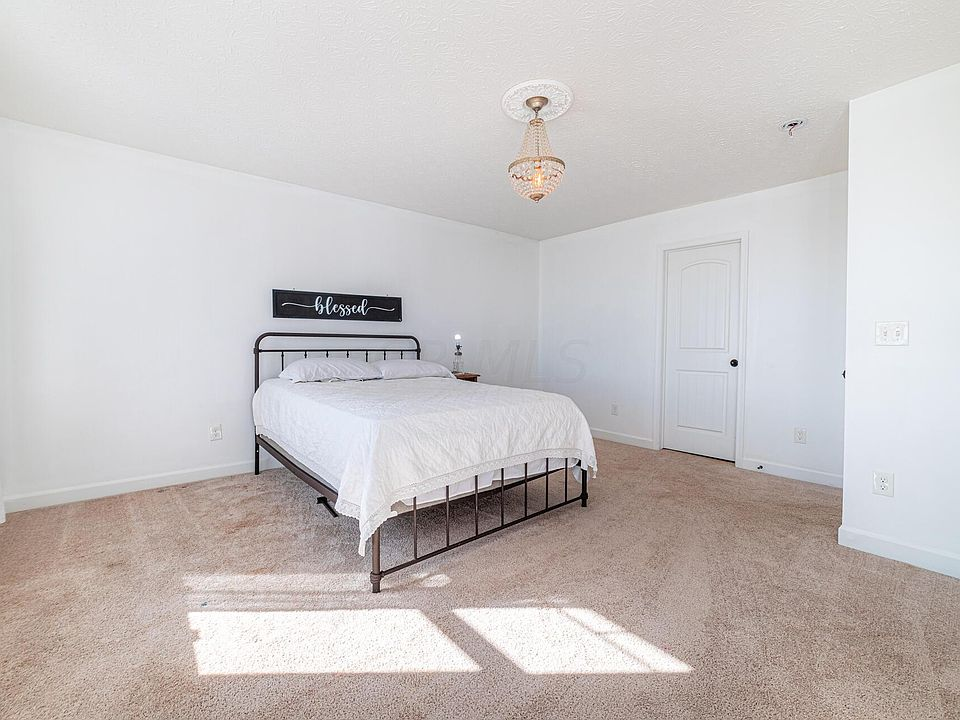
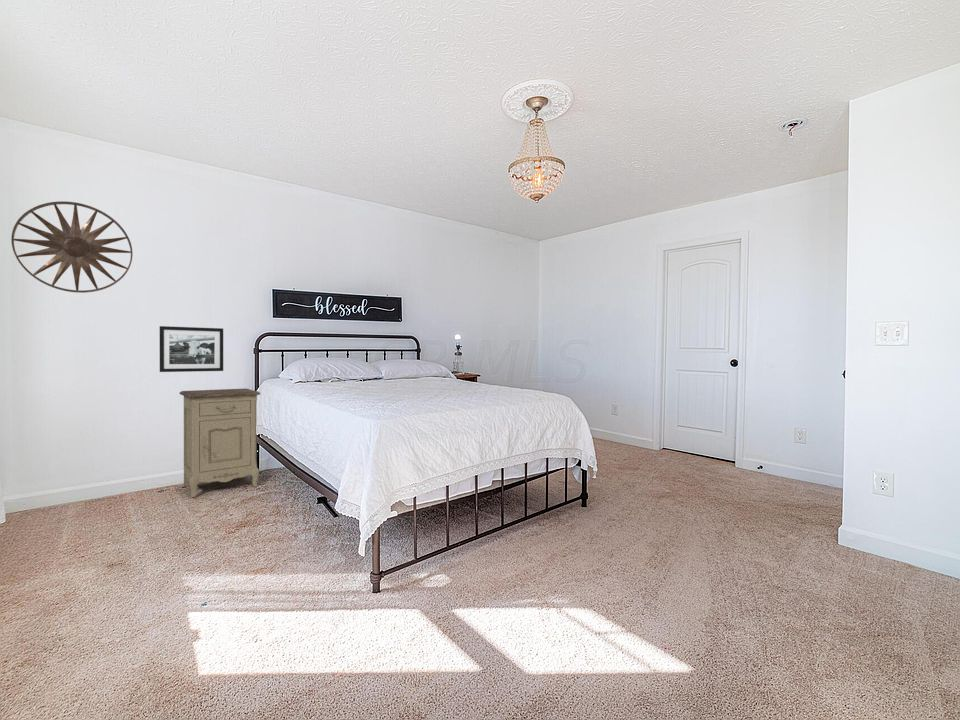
+ picture frame [159,325,224,373]
+ nightstand [178,387,261,498]
+ wall art [10,200,134,294]
